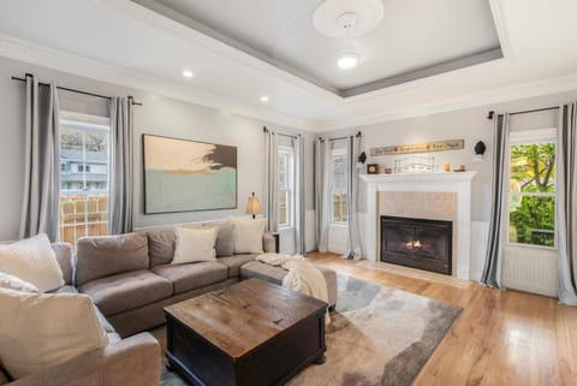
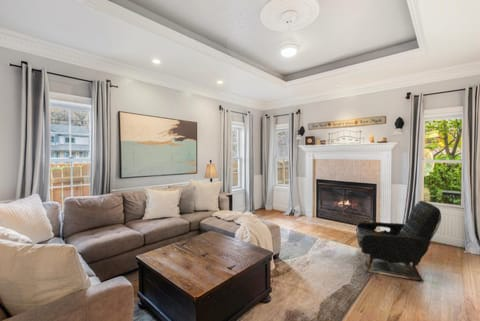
+ armchair [355,200,442,282]
